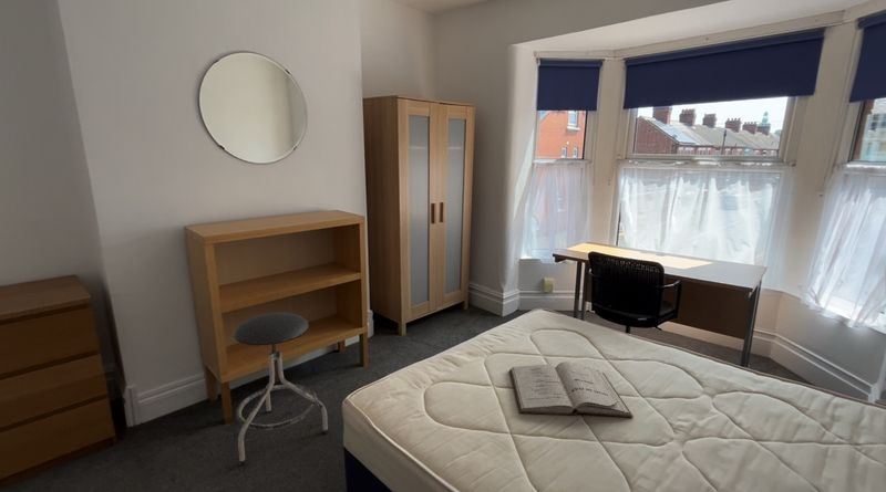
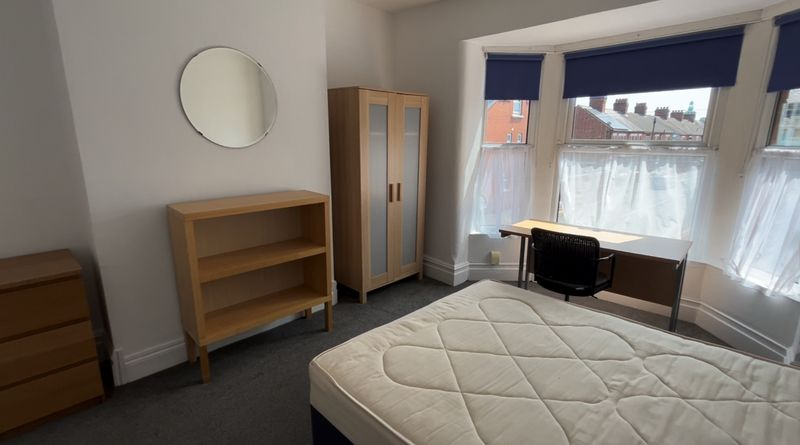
- stool [233,311,330,467]
- book [508,360,635,419]
